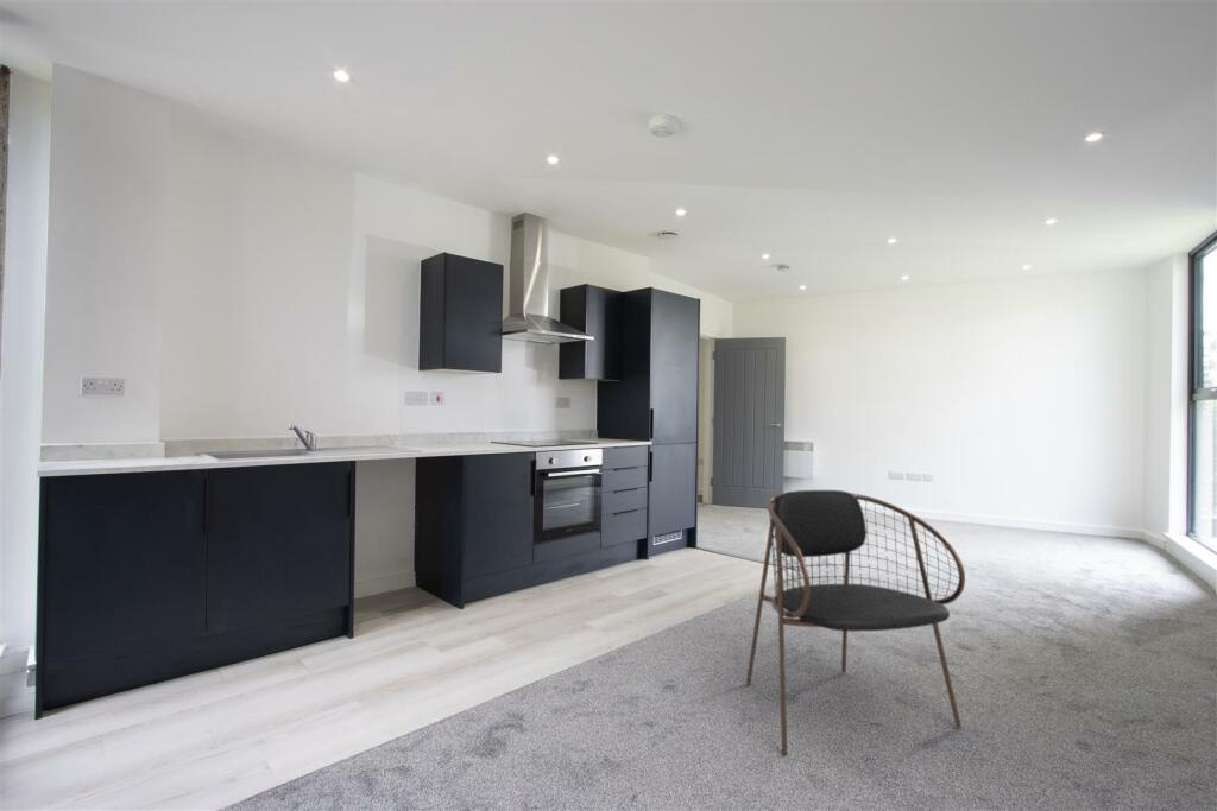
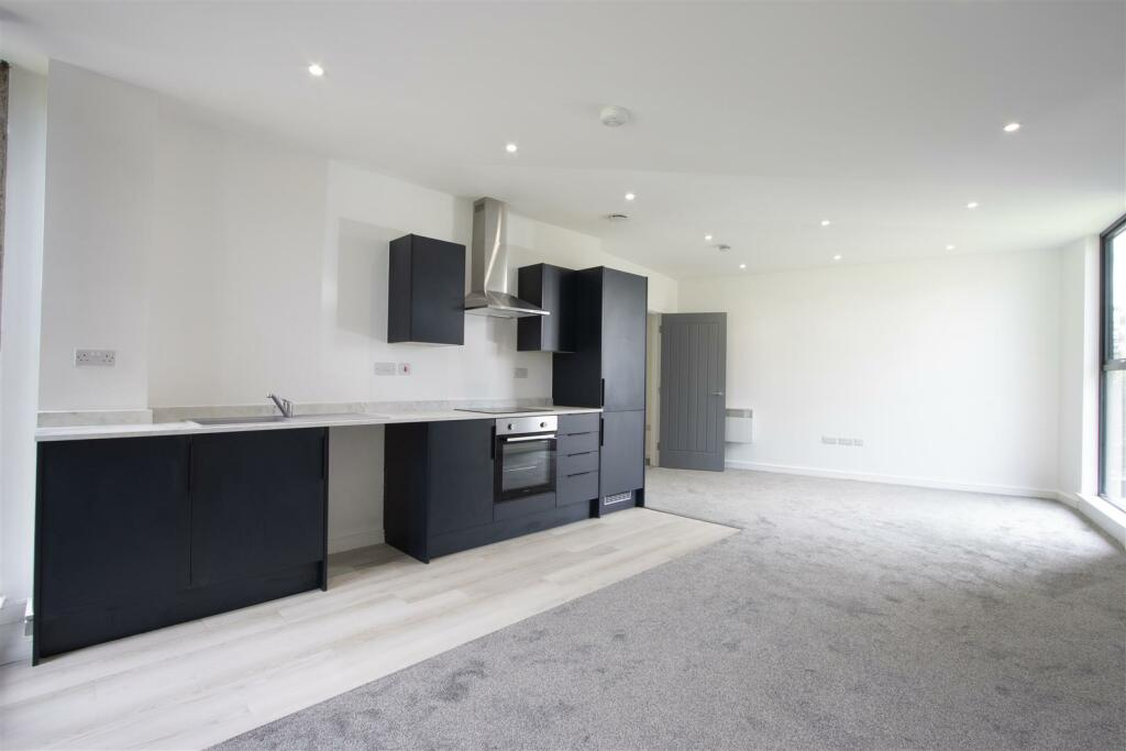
- dining chair [745,489,966,756]
